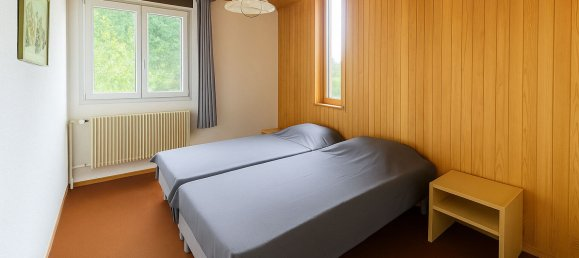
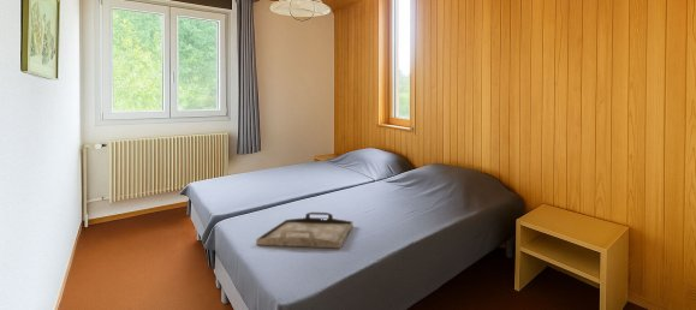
+ serving tray [255,211,353,249]
